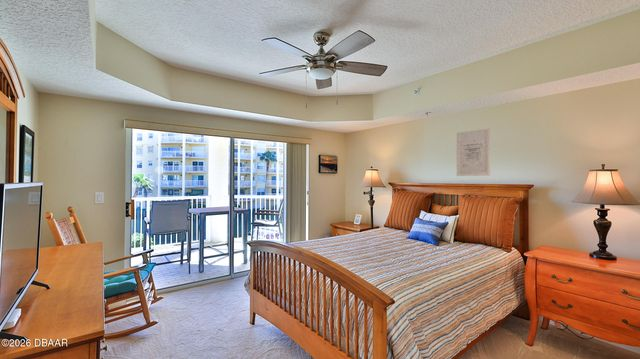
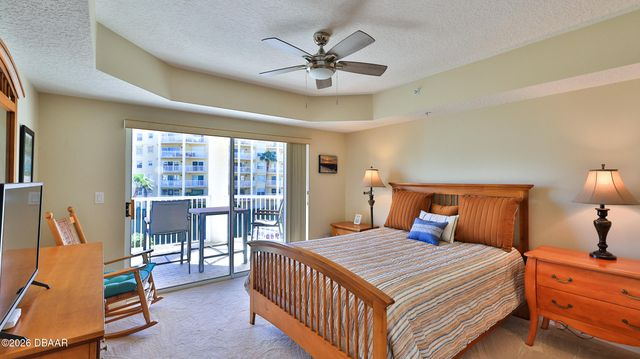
- wall art [456,128,491,177]
